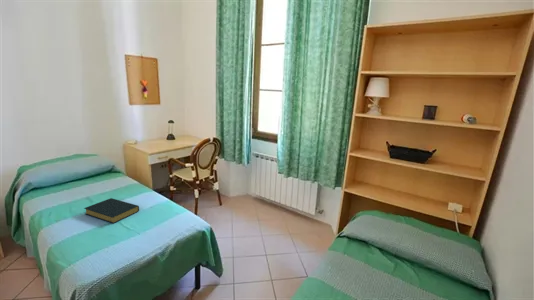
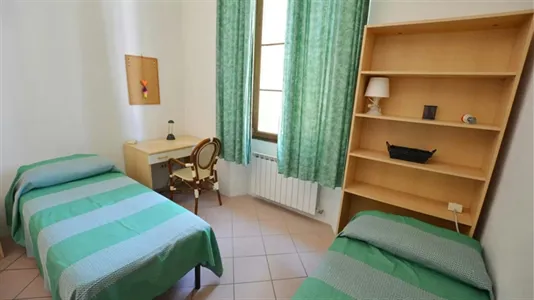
- hardback book [83,197,140,224]
